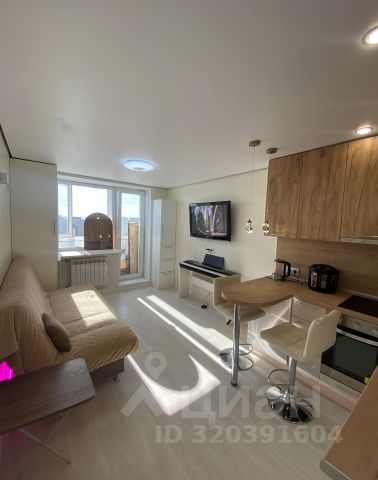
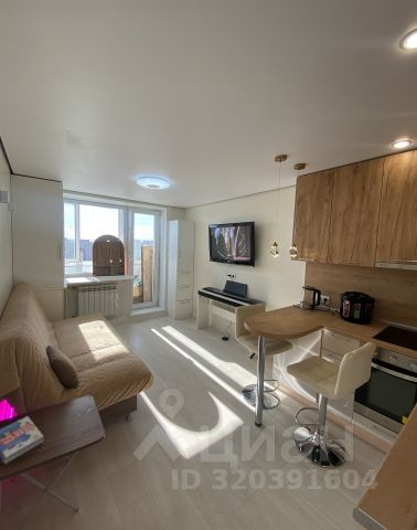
+ book [0,415,45,466]
